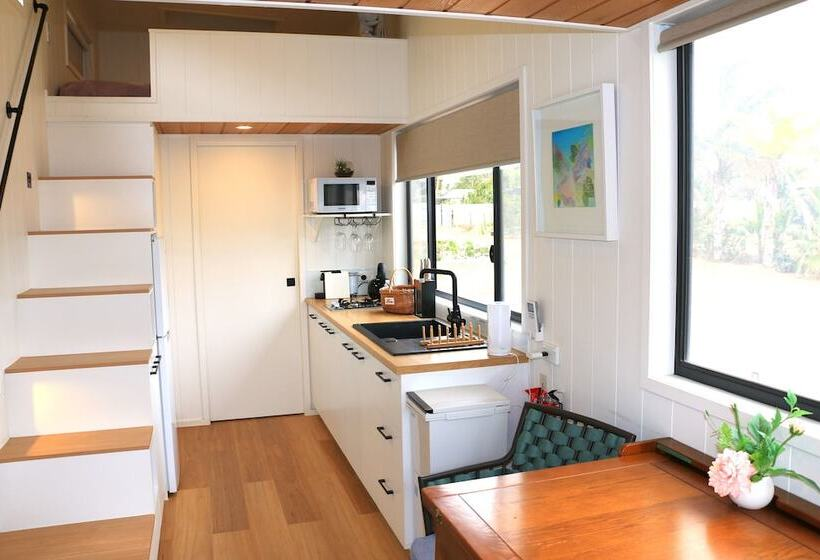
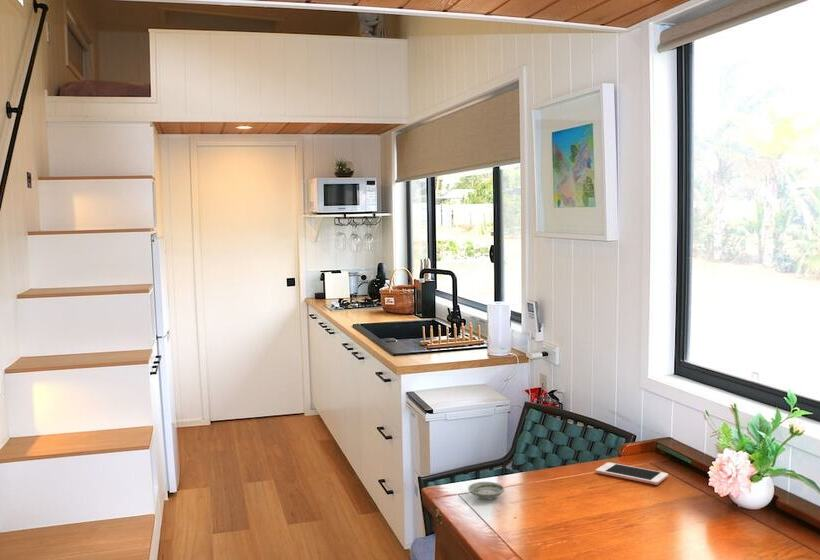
+ saucer [467,481,506,501]
+ cell phone [595,461,669,486]
